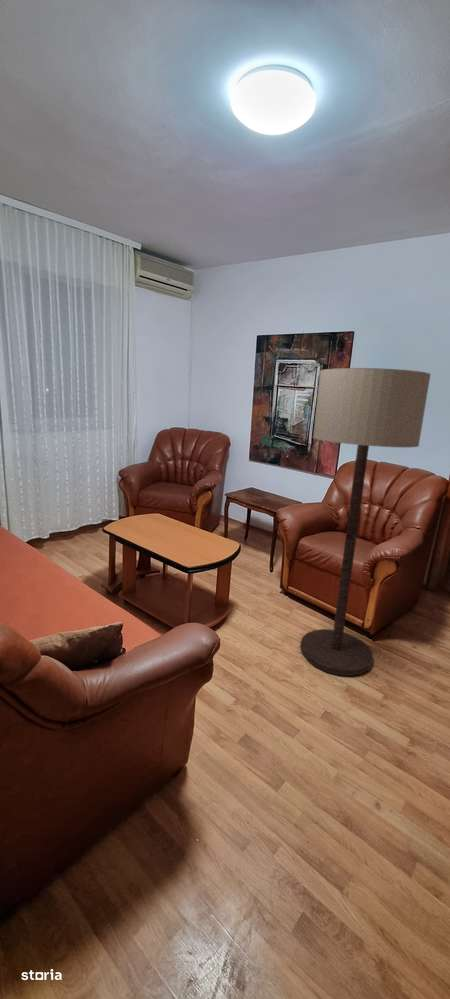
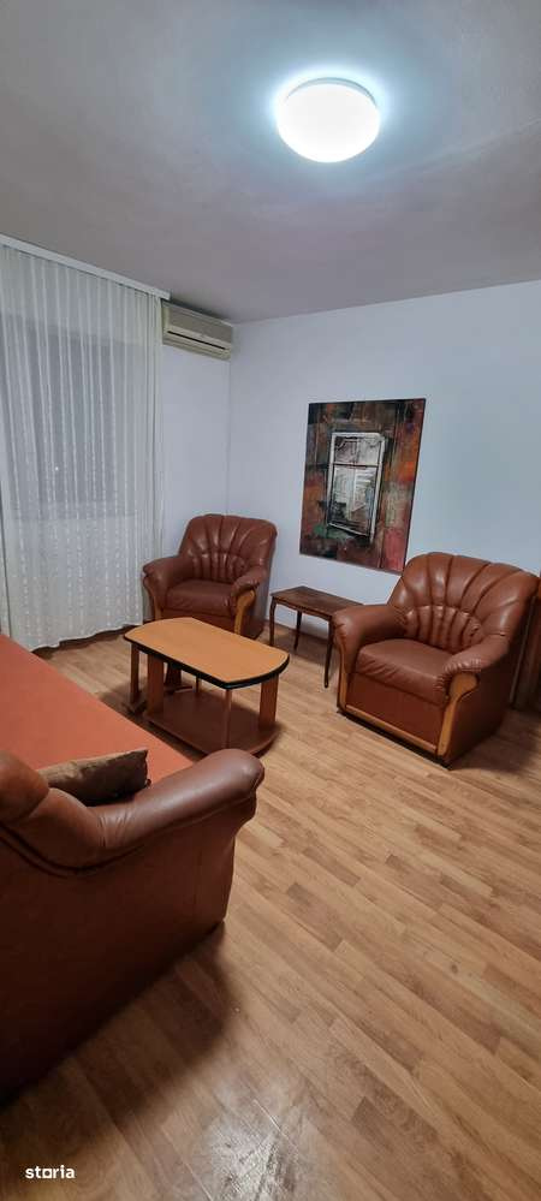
- floor lamp [299,367,432,677]
